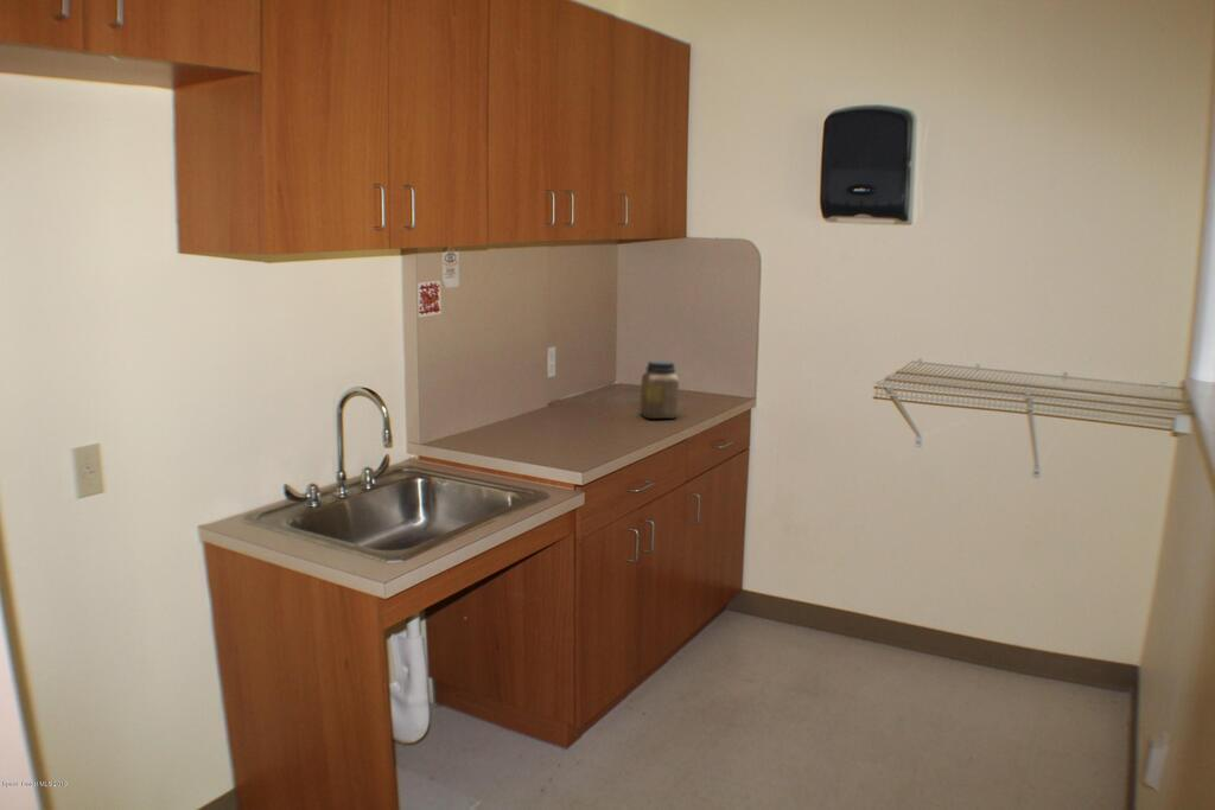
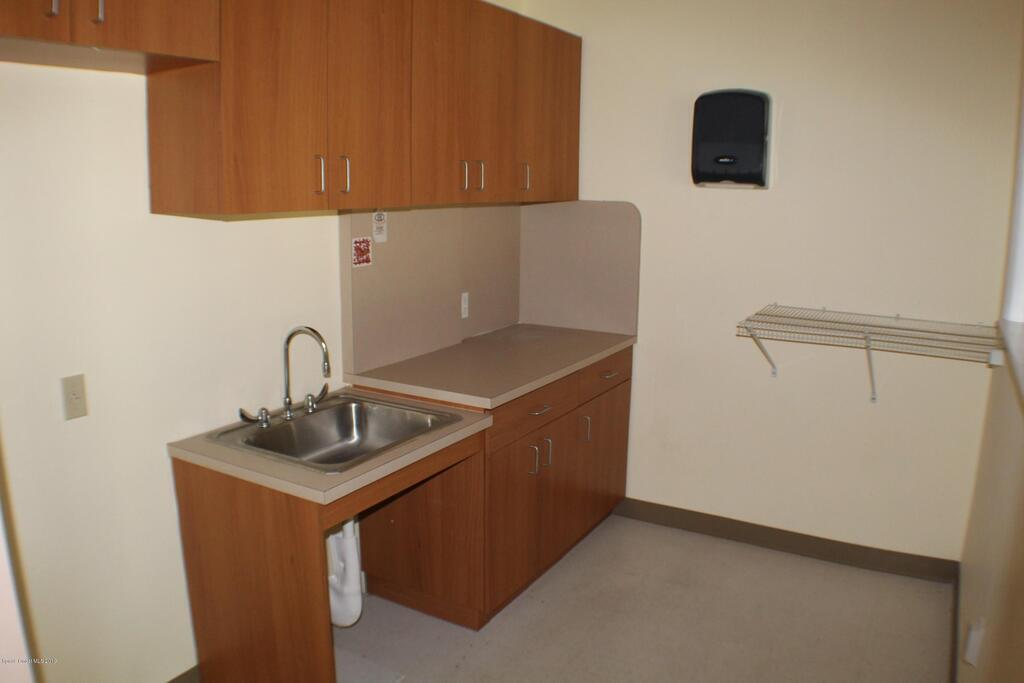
- jar [640,359,680,420]
